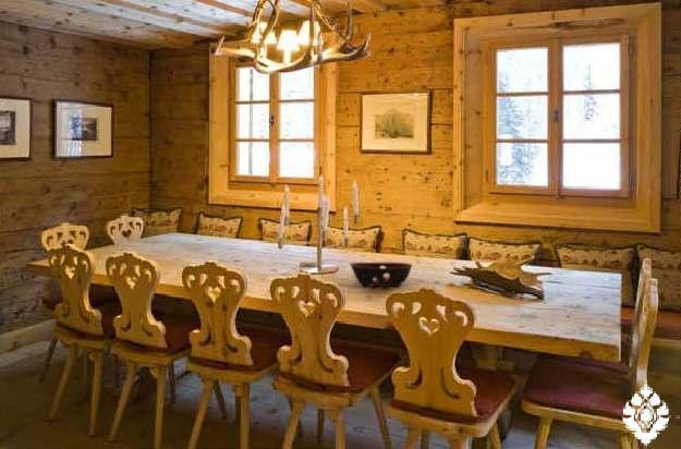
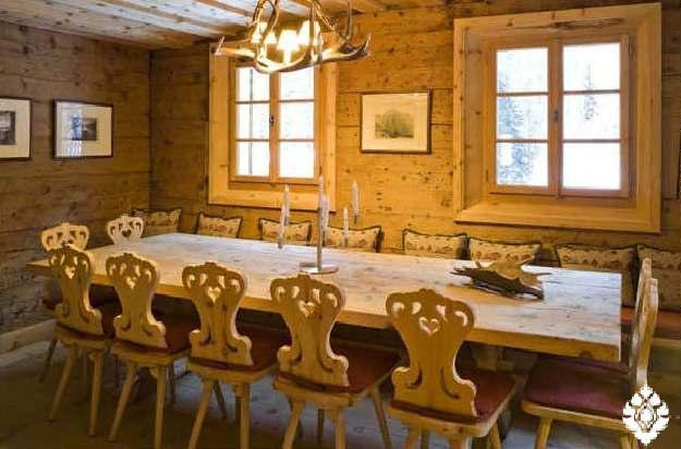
- decorative bowl [349,262,413,288]
